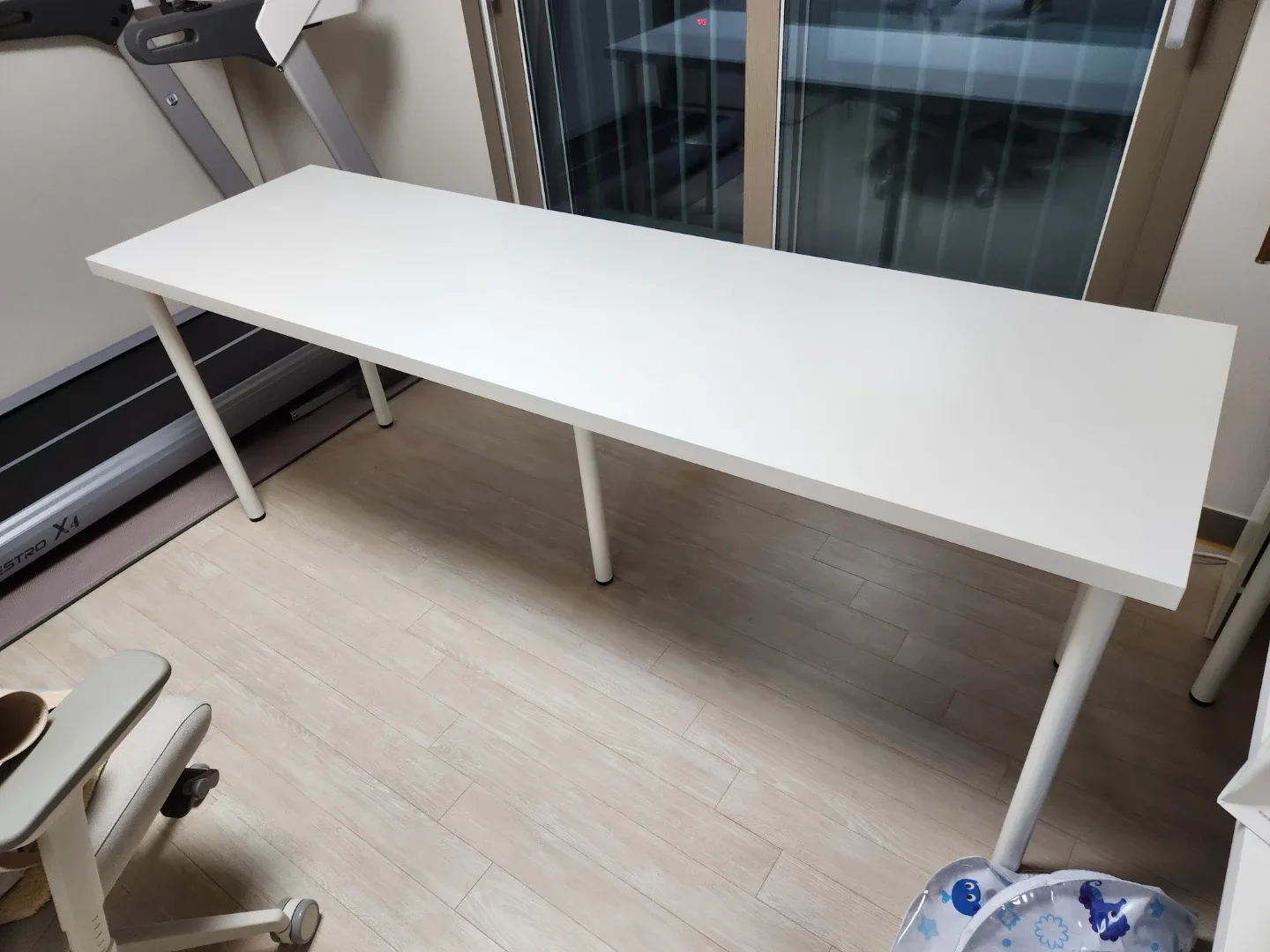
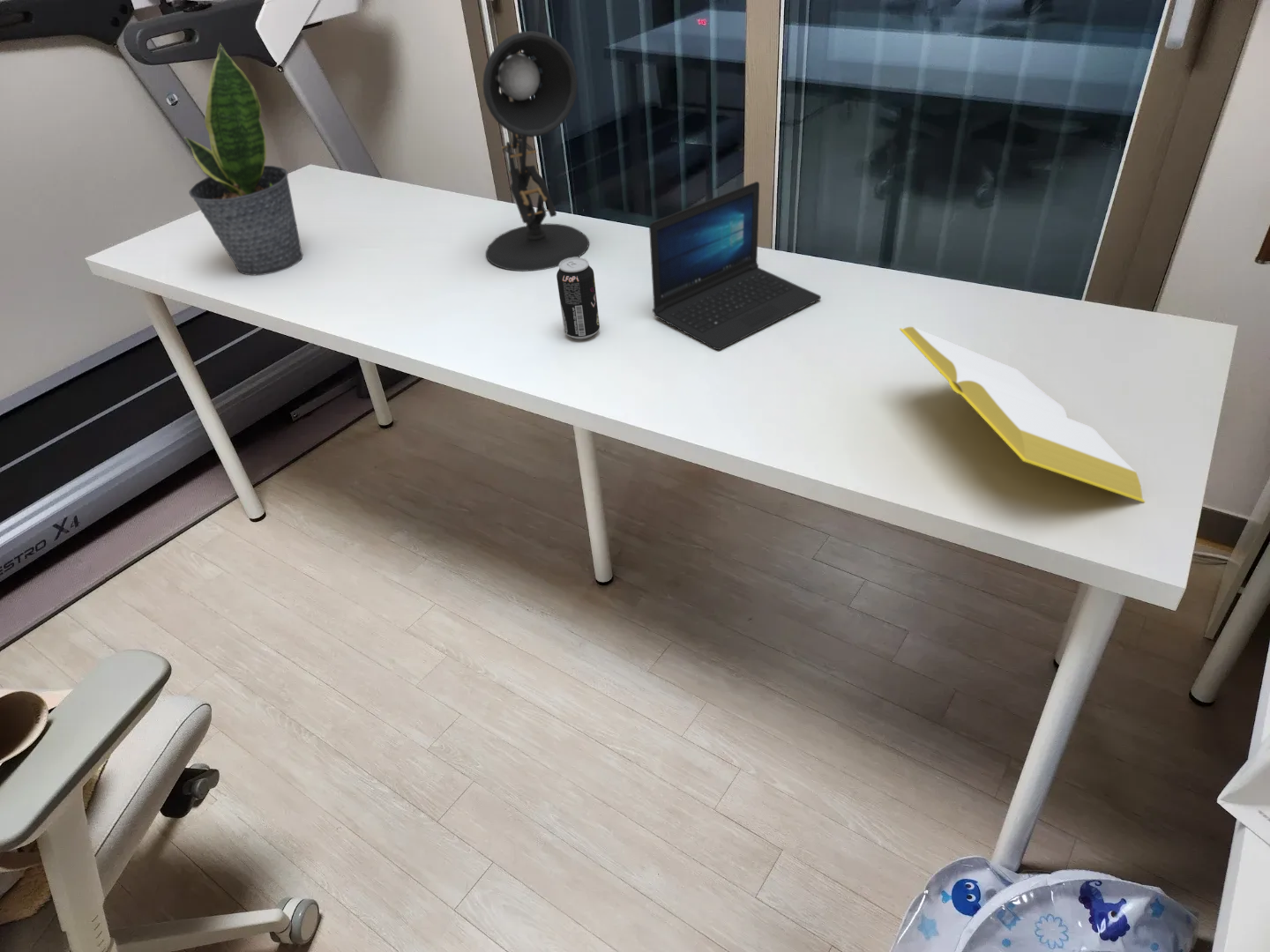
+ beverage can [556,257,601,340]
+ desk lamp [482,30,590,272]
+ notepad [899,326,1146,503]
+ laptop [648,181,822,351]
+ potted plant [183,42,303,277]
